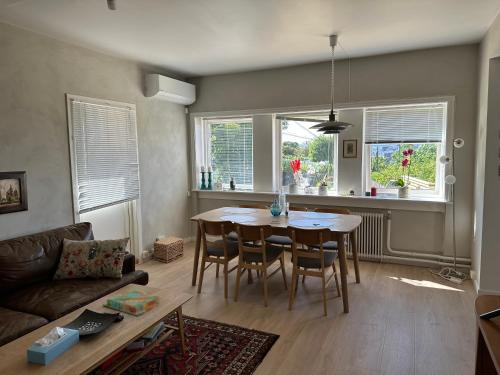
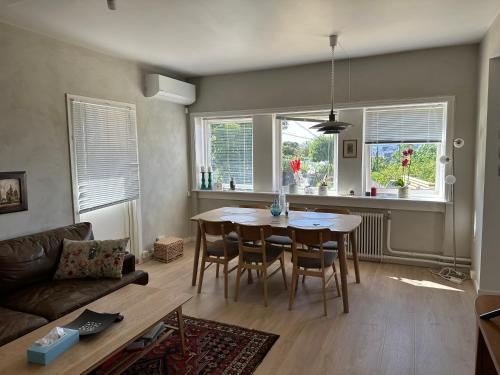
- board game [102,289,160,317]
